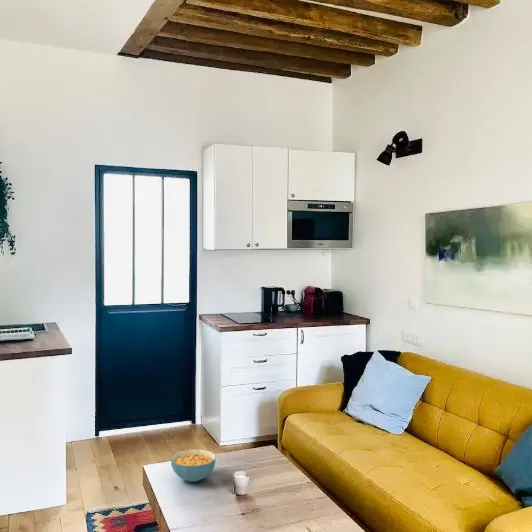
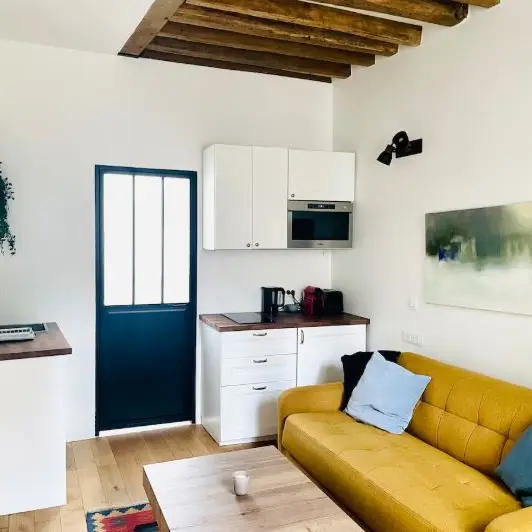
- cereal bowl [170,448,217,483]
